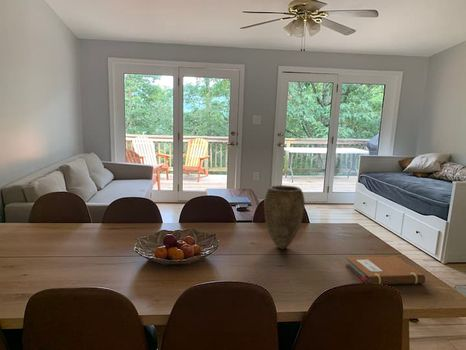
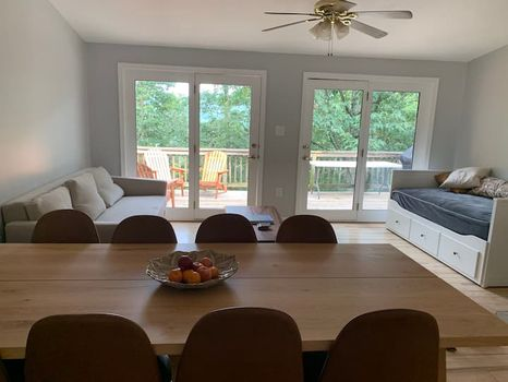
- notebook [344,255,426,286]
- vase [263,184,306,250]
